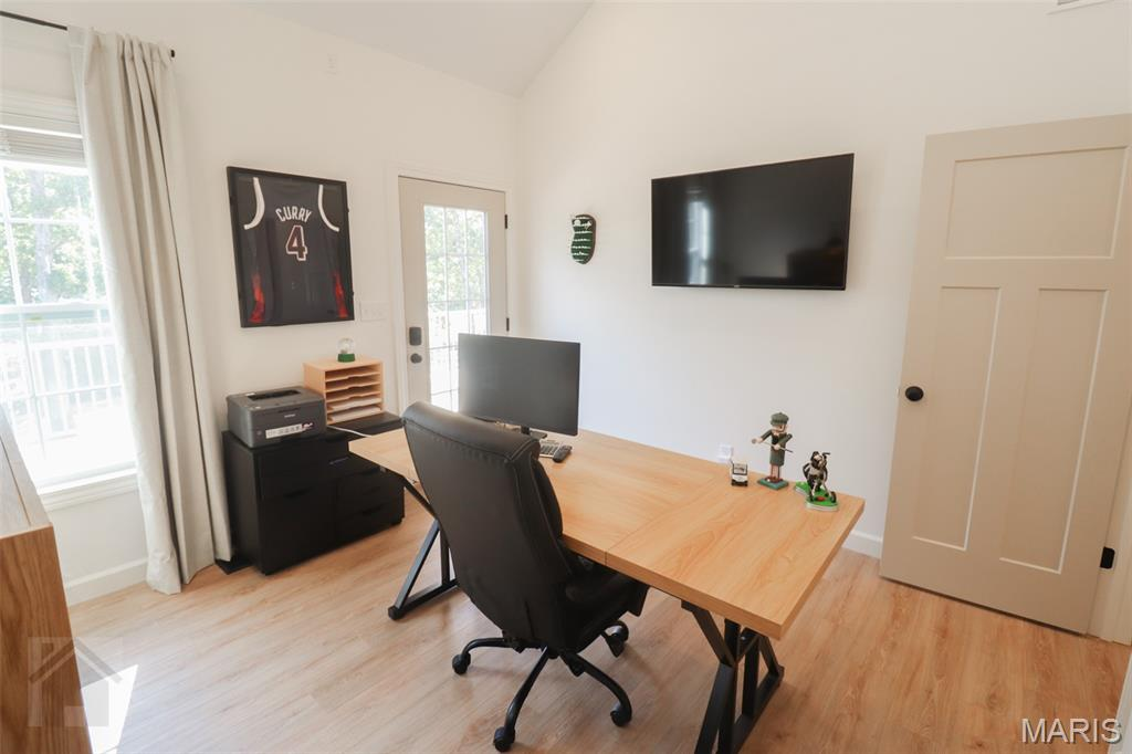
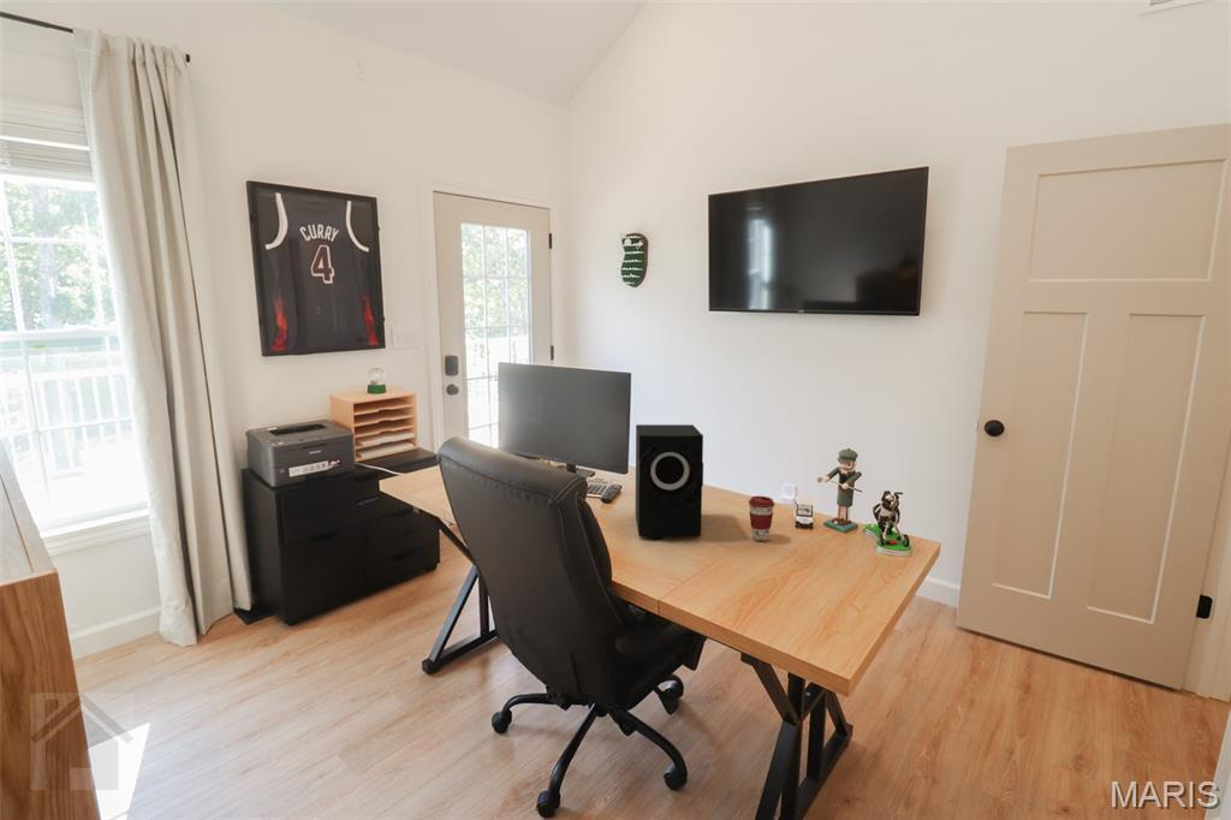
+ speaker [635,423,704,539]
+ coffee cup [748,495,775,542]
